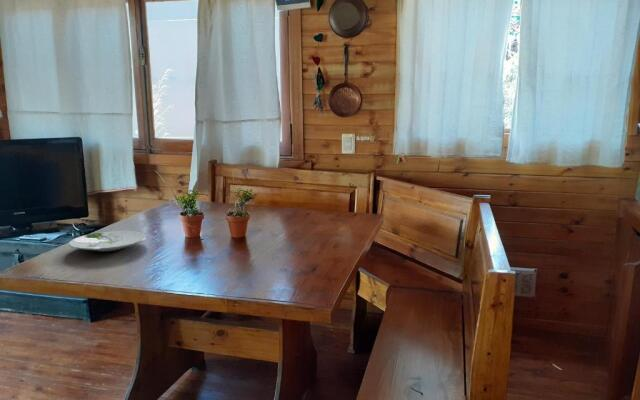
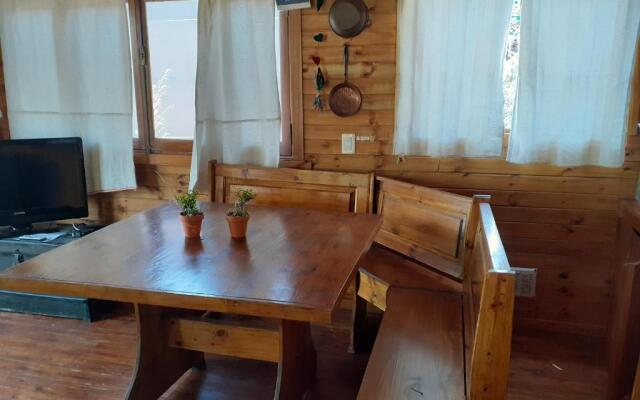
- plate [67,230,148,253]
